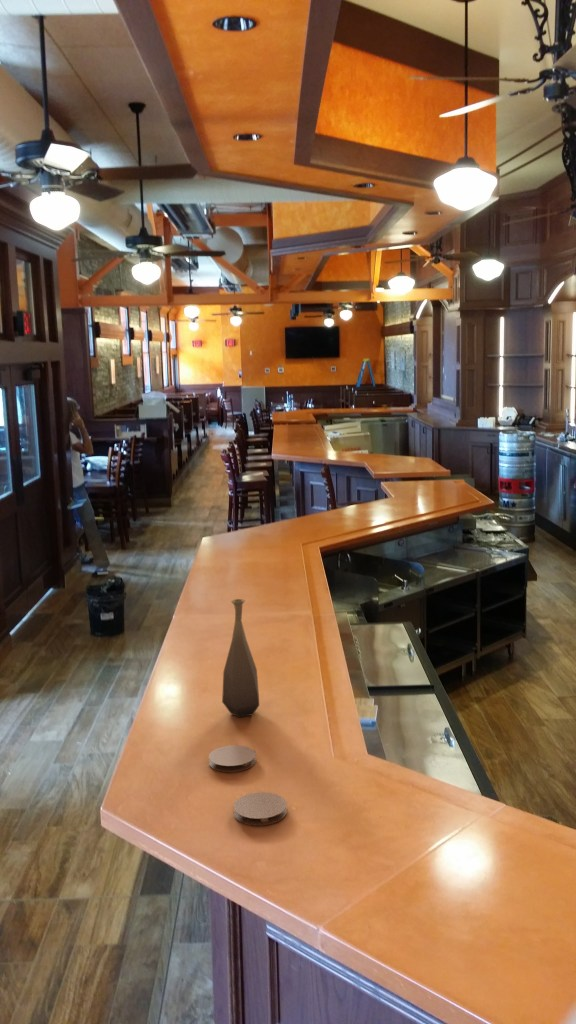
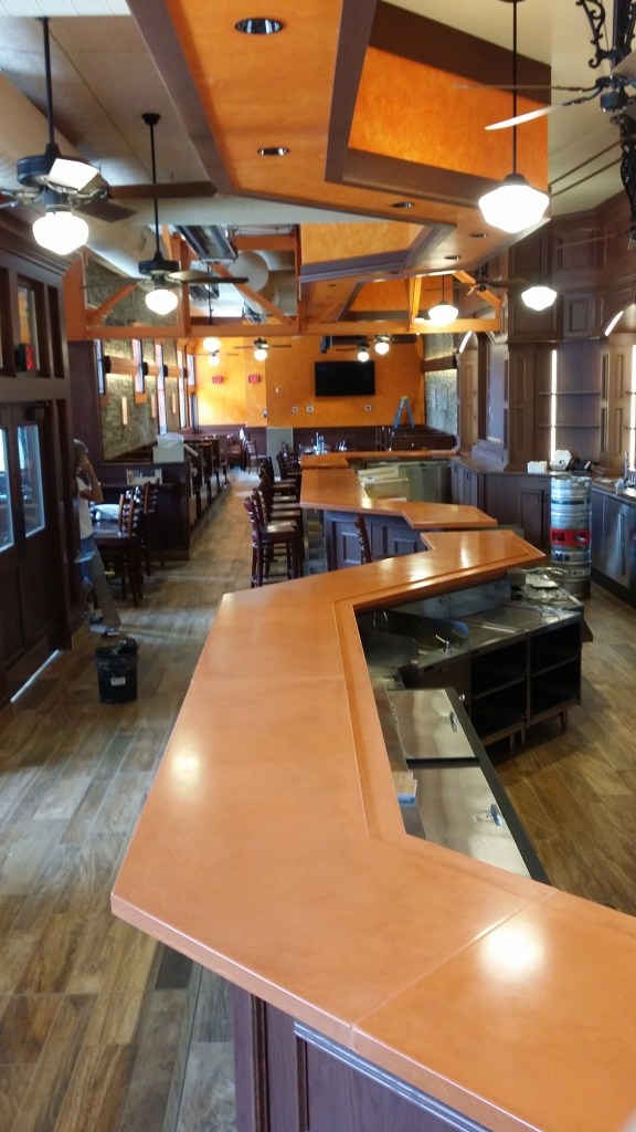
- coaster [208,744,257,773]
- coaster [233,791,288,827]
- bottle [221,598,260,718]
